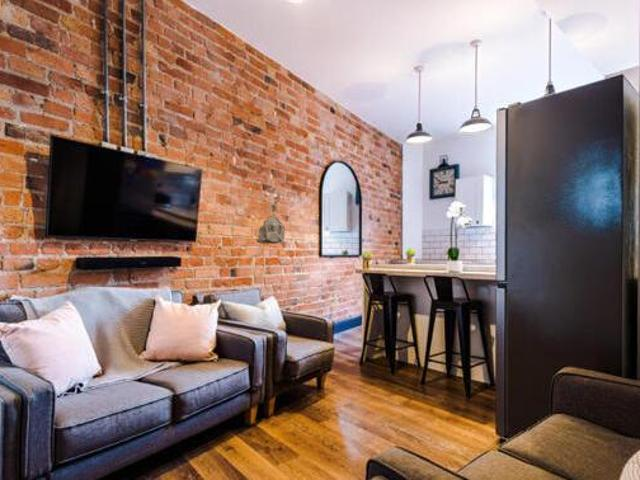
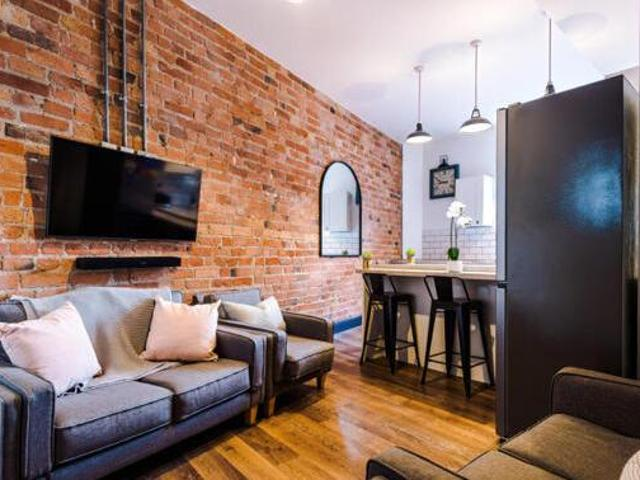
- stone relief [257,214,286,245]
